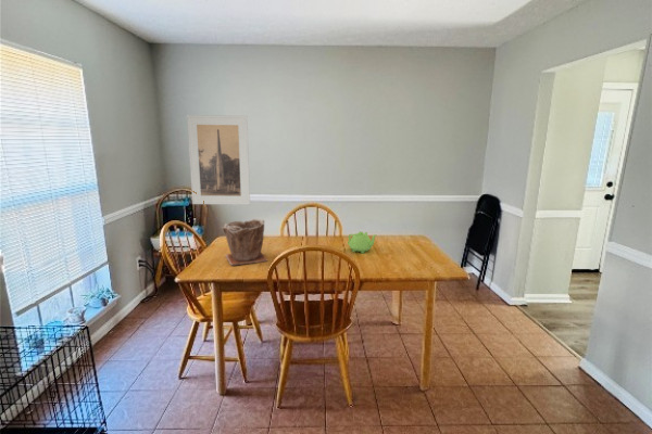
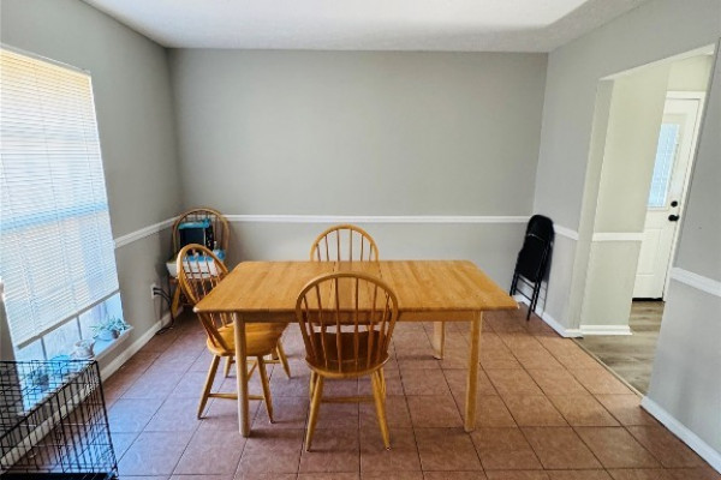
- teapot [347,231,378,255]
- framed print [186,114,251,206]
- plant pot [221,218,268,267]
